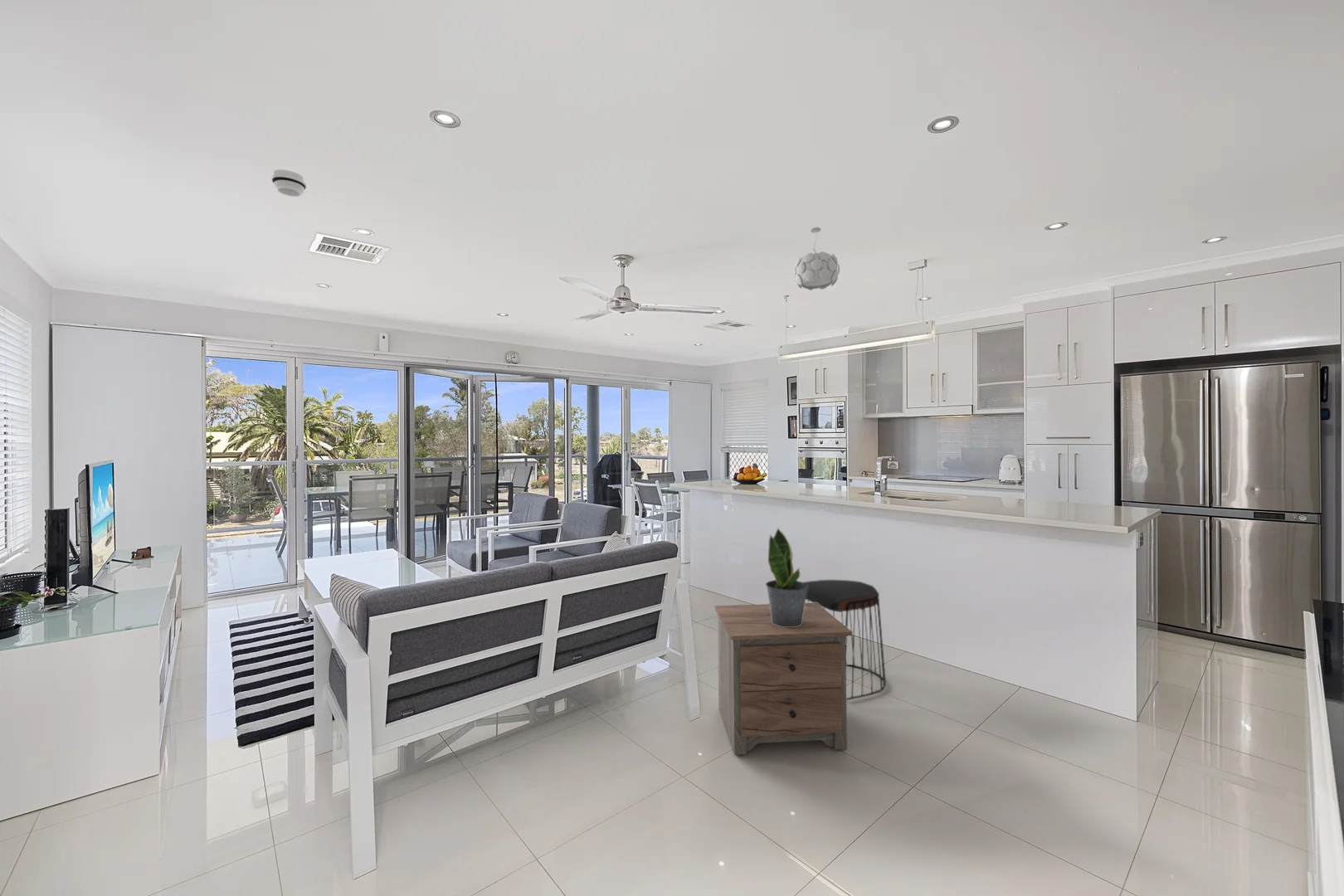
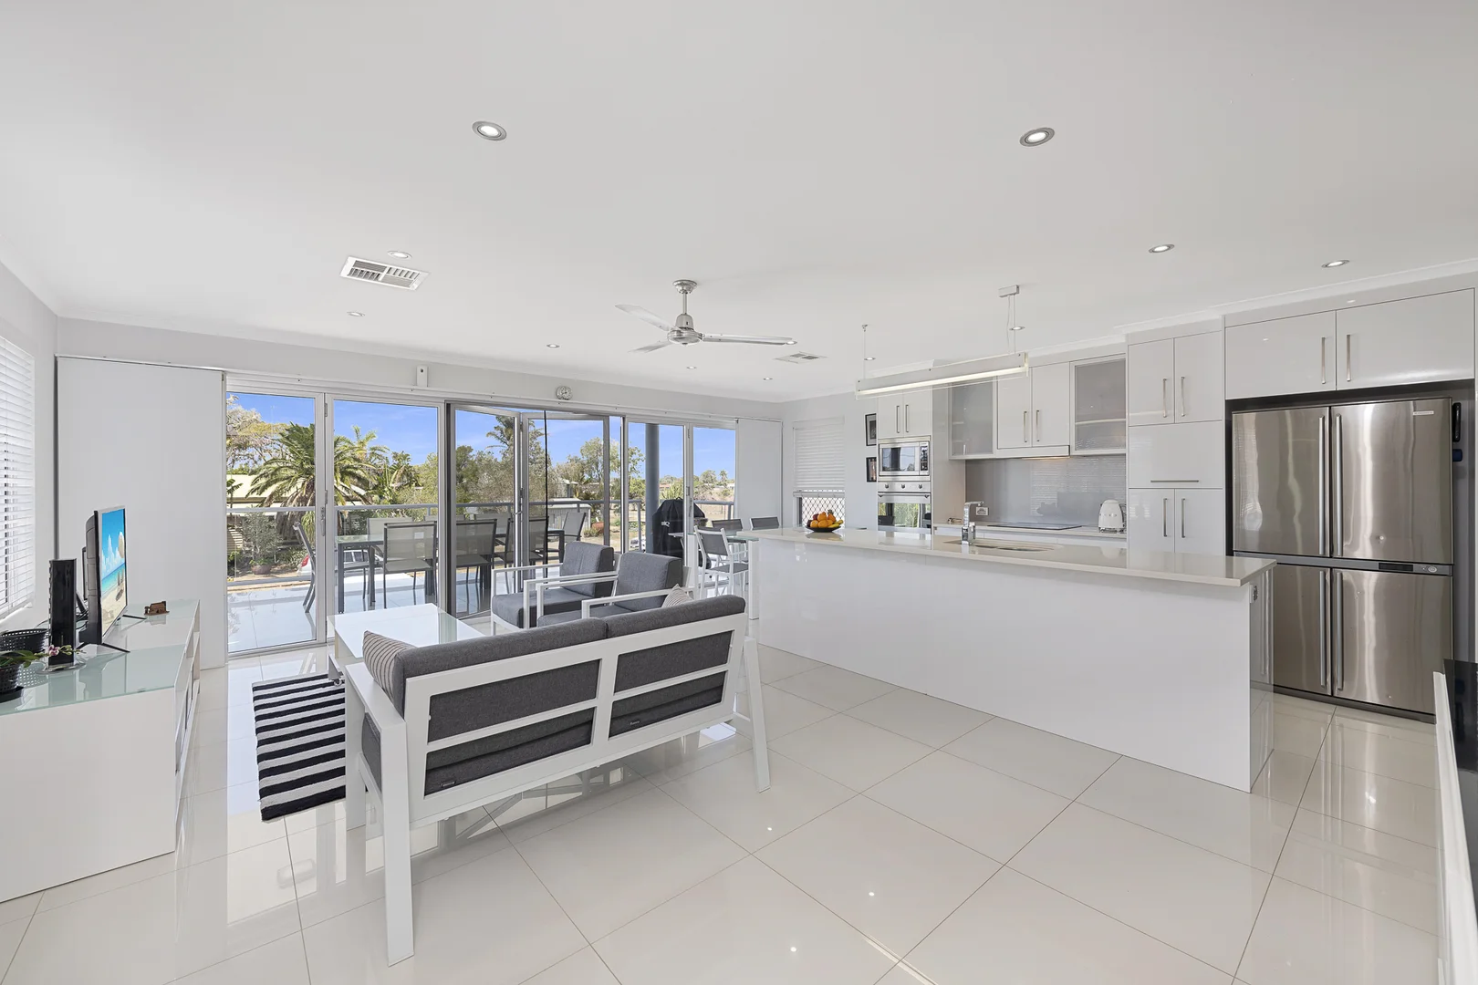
- stool [803,579,887,701]
- potted plant [765,528,809,627]
- nightstand [714,602,853,756]
- pendant light [793,226,840,291]
- smoke detector [271,168,307,197]
